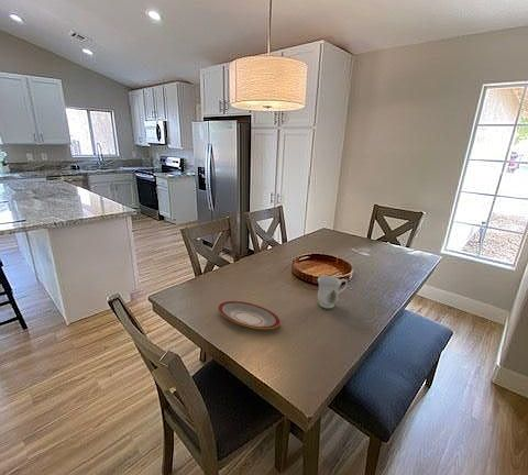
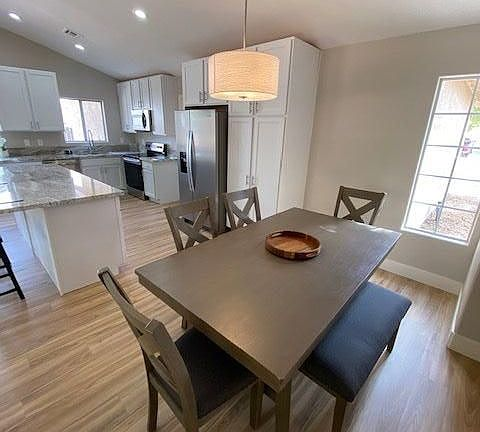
- plate [218,300,282,330]
- mug [317,275,349,310]
